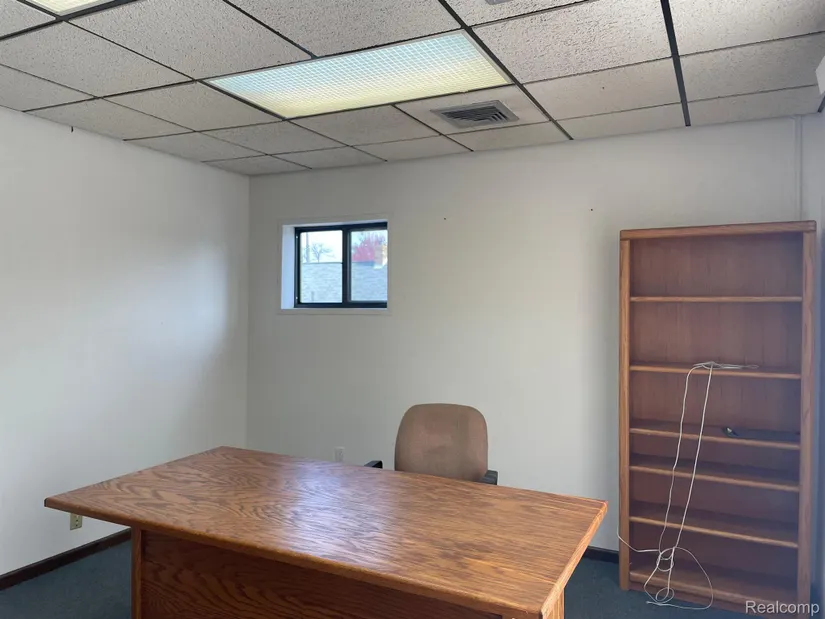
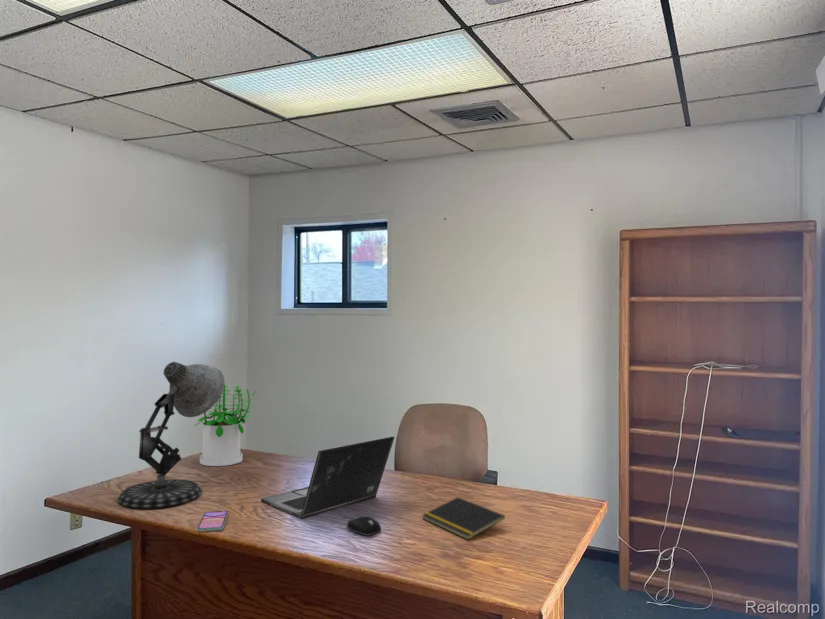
+ desk lamp [117,361,225,509]
+ computer mouse [346,515,382,537]
+ notepad [421,496,506,541]
+ laptop [260,436,395,519]
+ potted plant [193,383,258,467]
+ smartphone [197,510,229,532]
